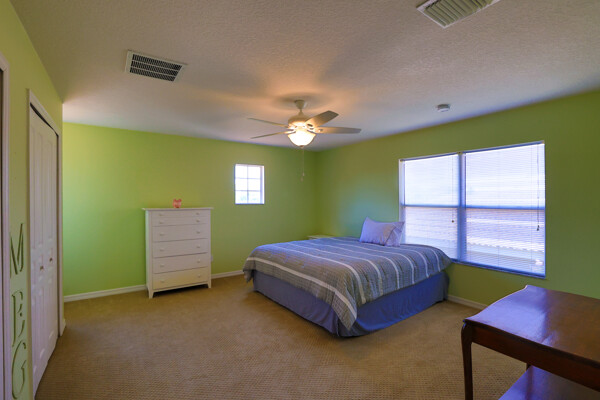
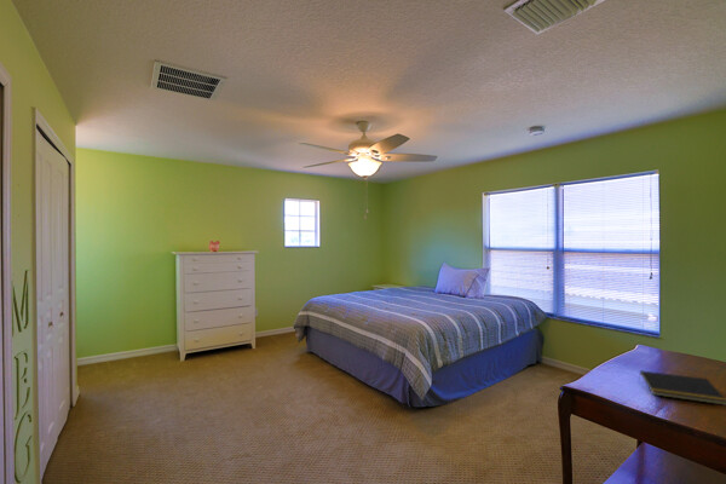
+ notepad [638,369,726,407]
